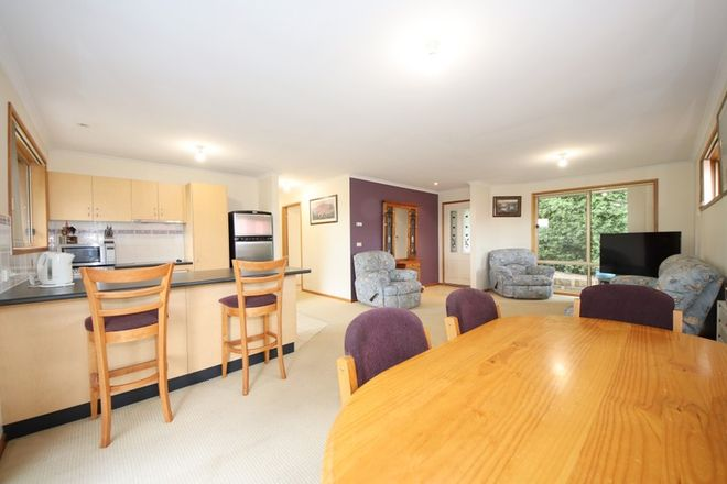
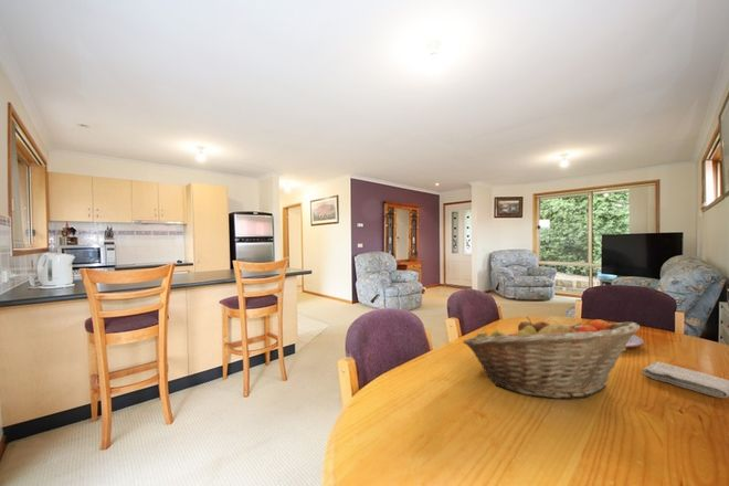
+ washcloth [642,361,729,399]
+ plate [567,325,645,349]
+ fruit basket [462,316,641,400]
